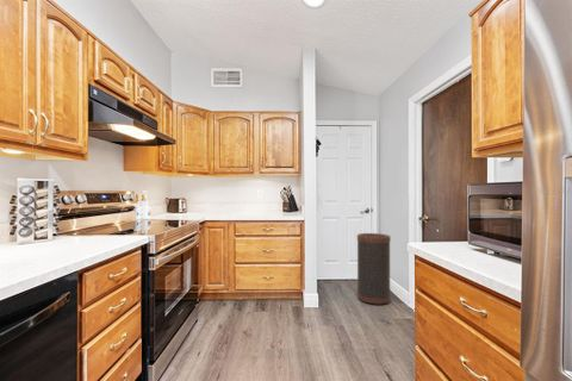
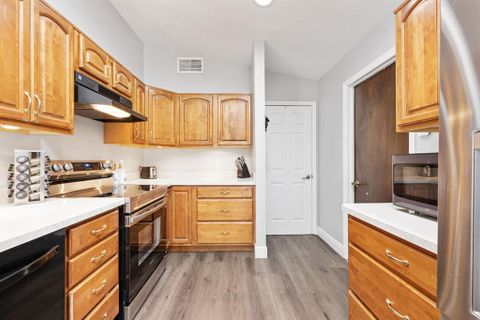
- trash can [356,232,392,305]
